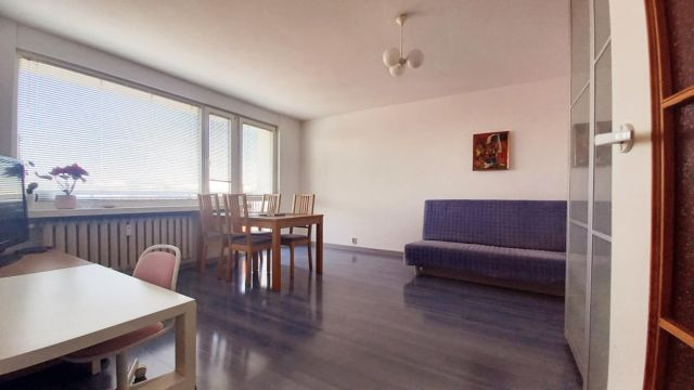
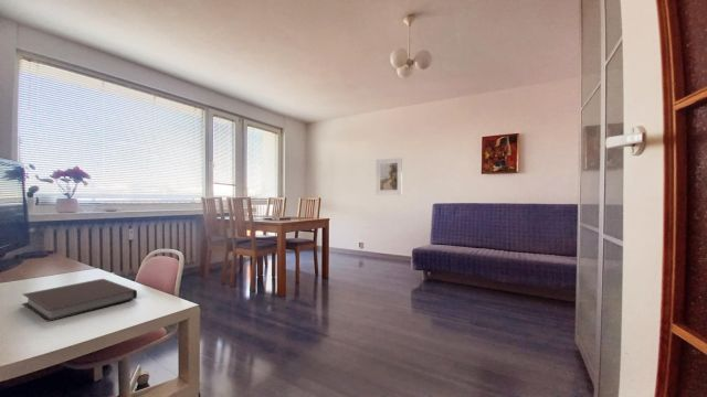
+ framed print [376,157,403,196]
+ notebook [21,278,138,323]
